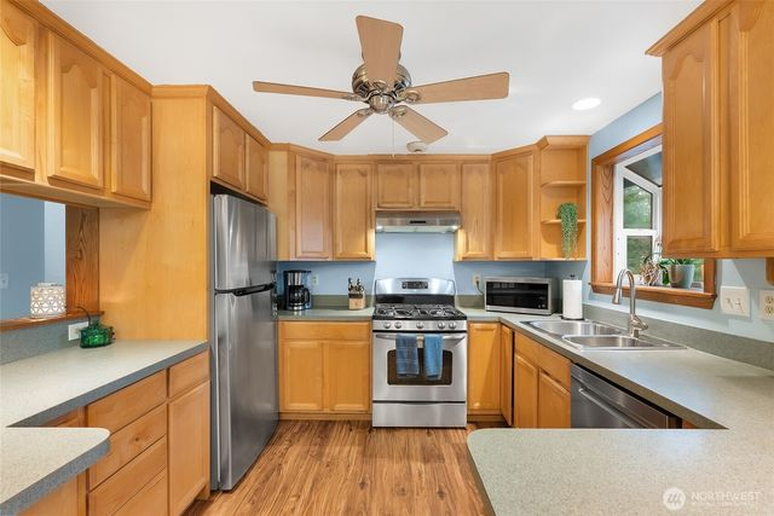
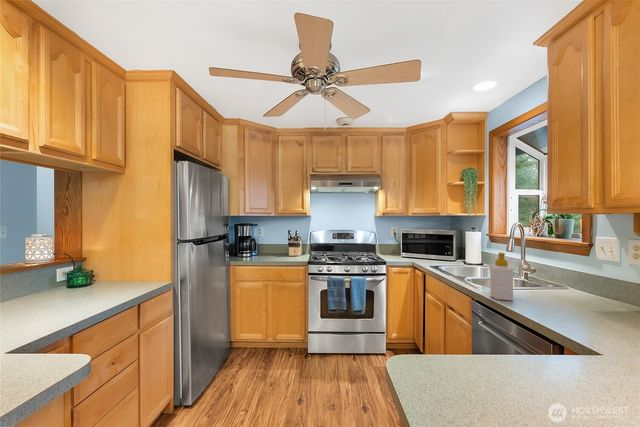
+ soap bottle [489,252,514,301]
